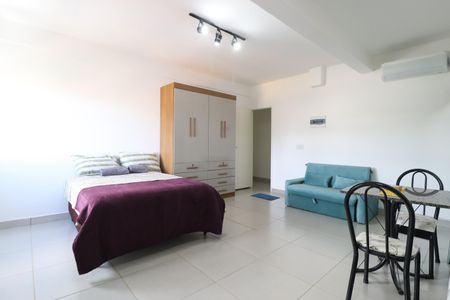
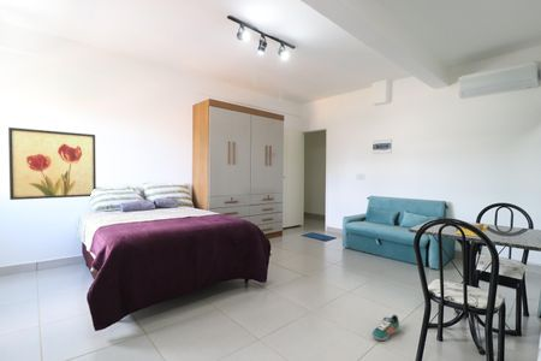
+ wall art [7,126,97,201]
+ sneaker [371,314,400,342]
